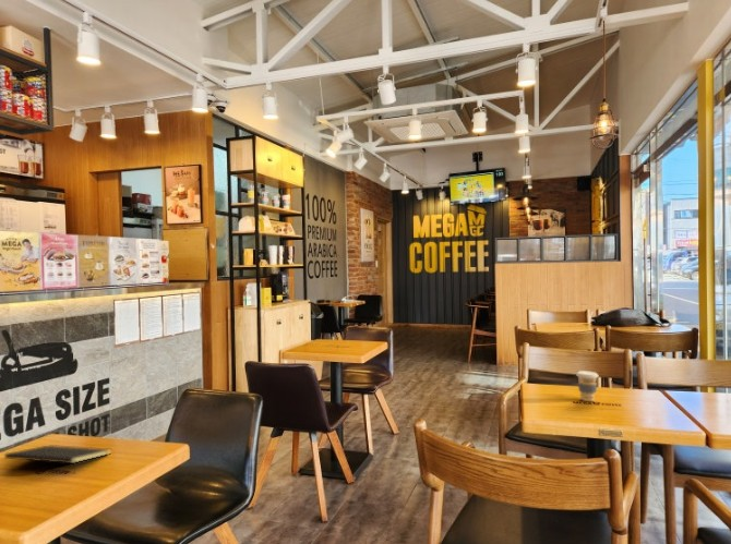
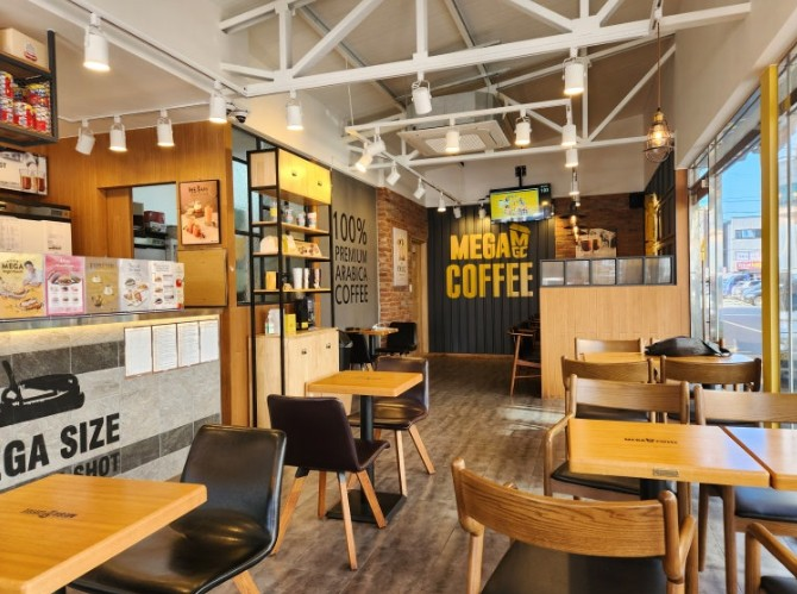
- notepad [3,444,112,474]
- coffee cup [575,370,599,402]
